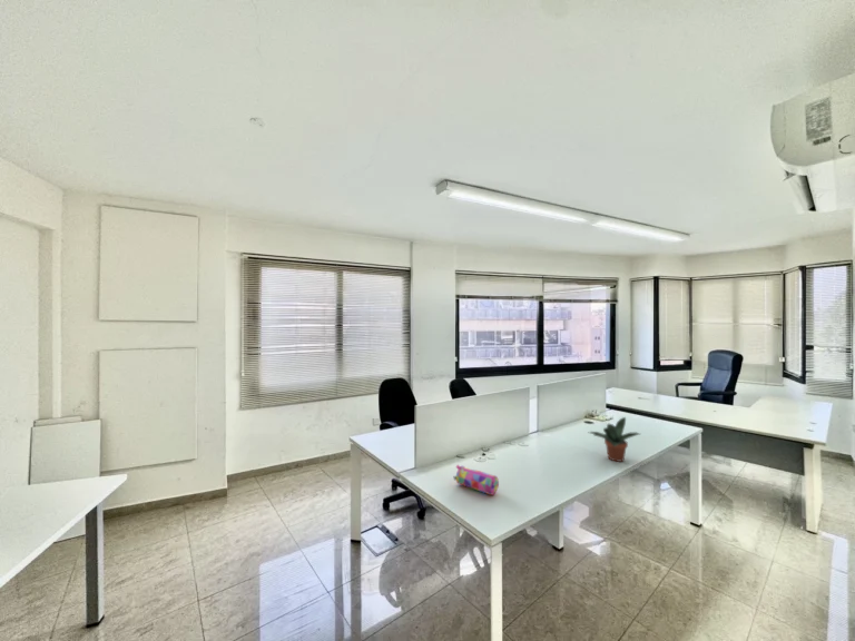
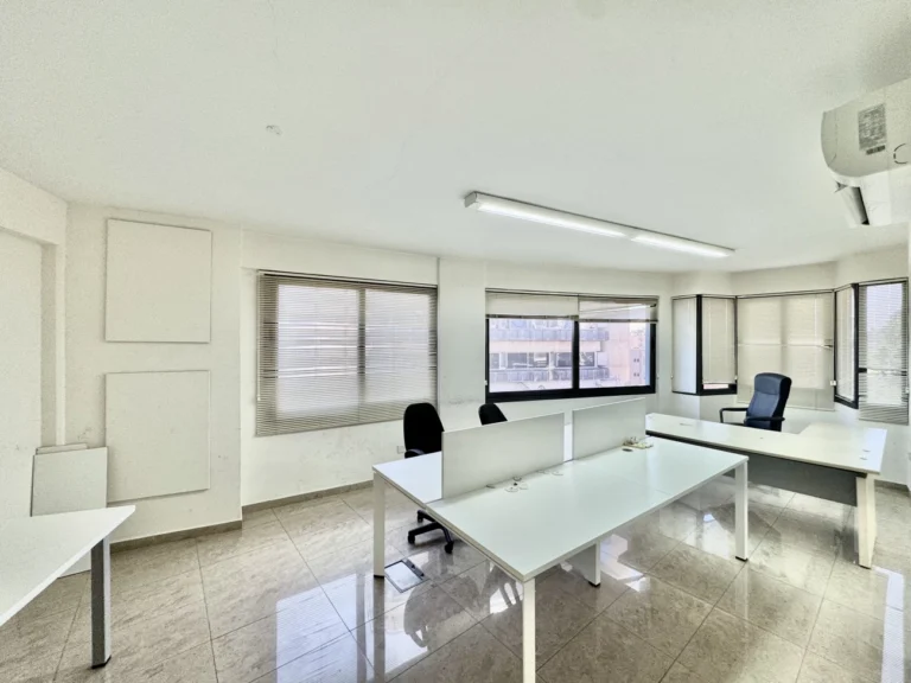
- potted plant [588,416,641,463]
- pencil case [453,463,500,496]
